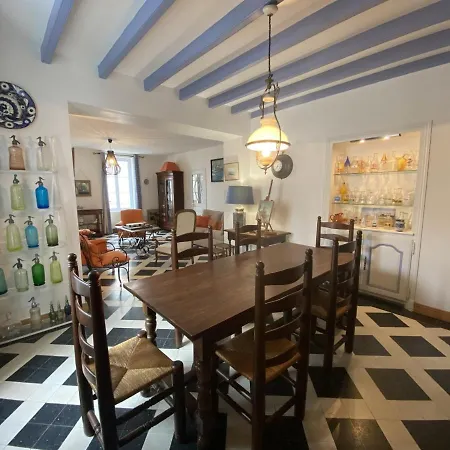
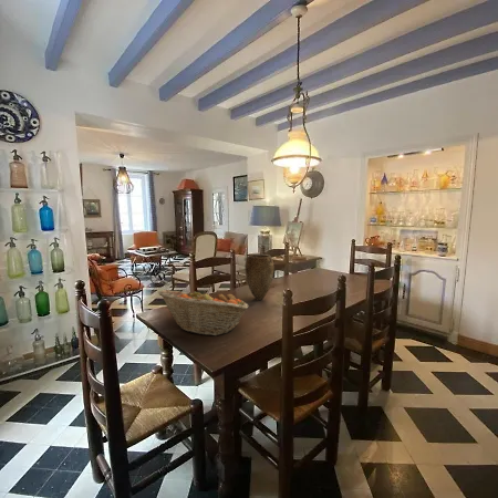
+ vase [243,253,276,301]
+ fruit basket [157,288,250,336]
